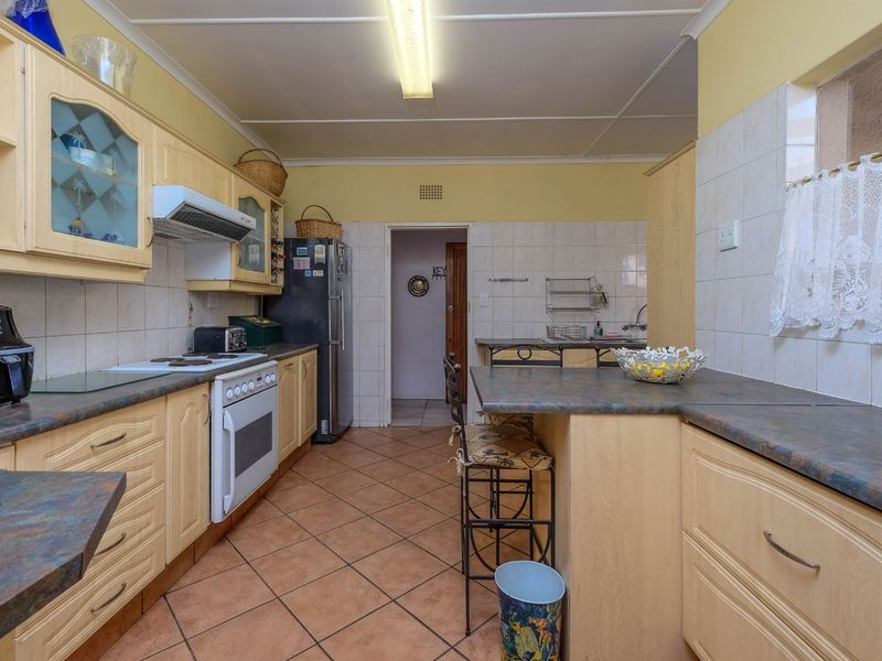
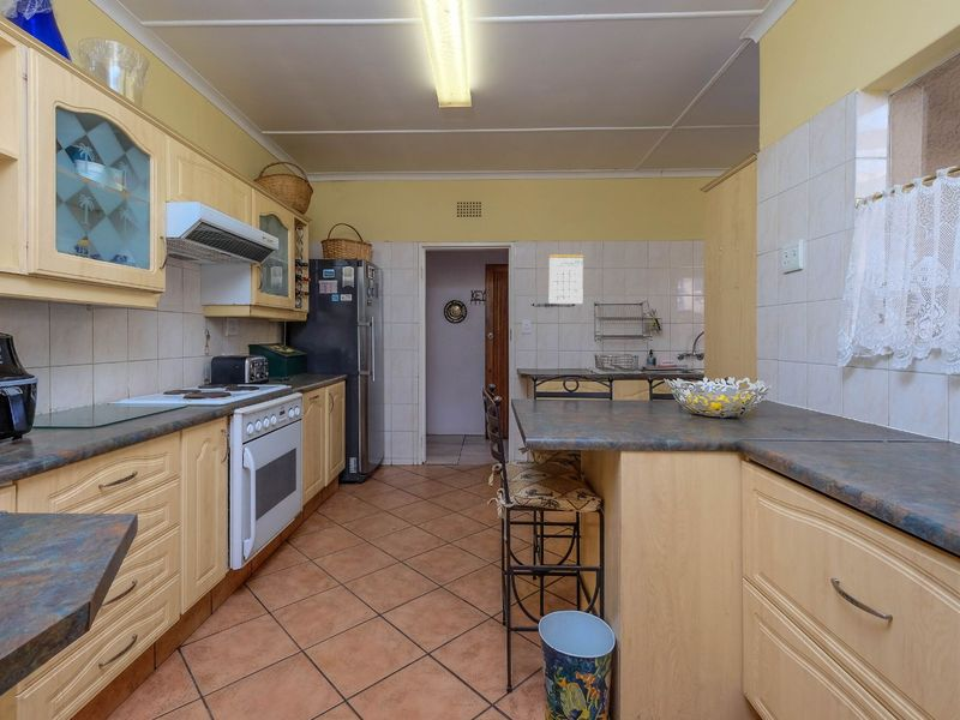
+ calendar [548,244,584,305]
